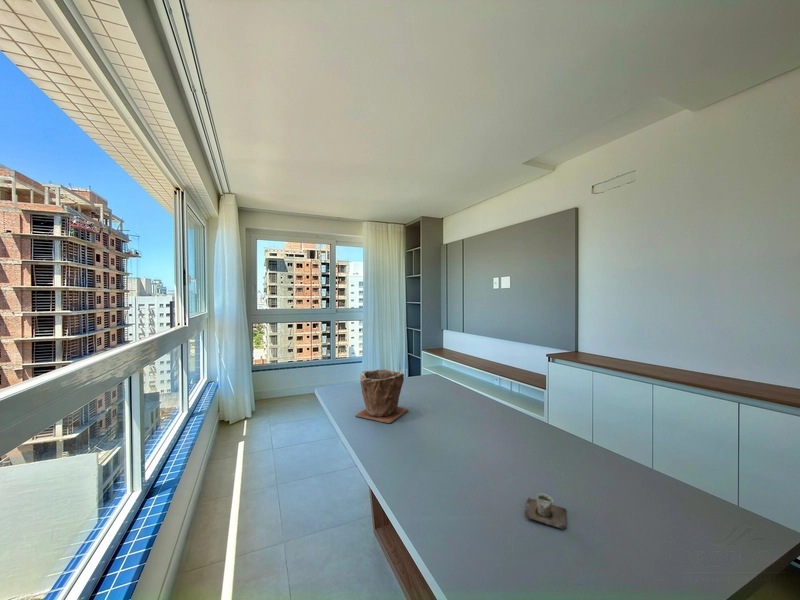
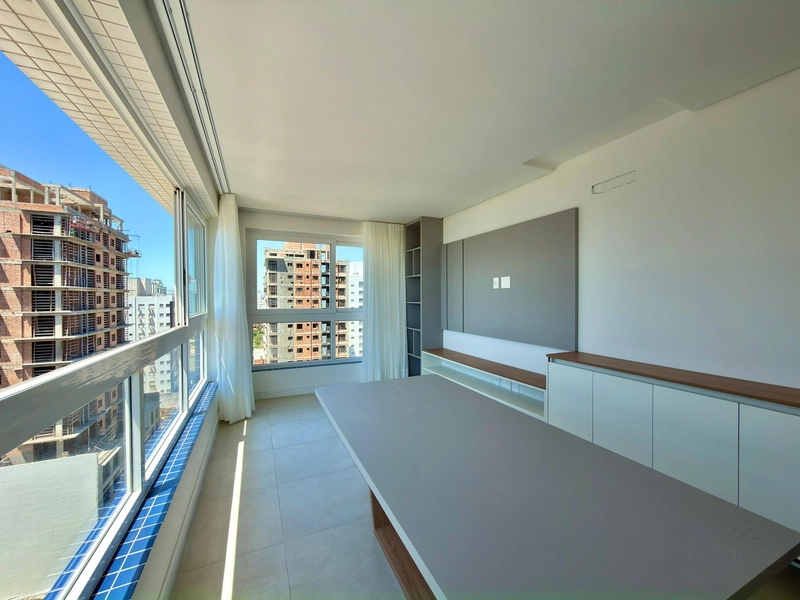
- cup [524,492,567,531]
- plant pot [354,368,409,424]
